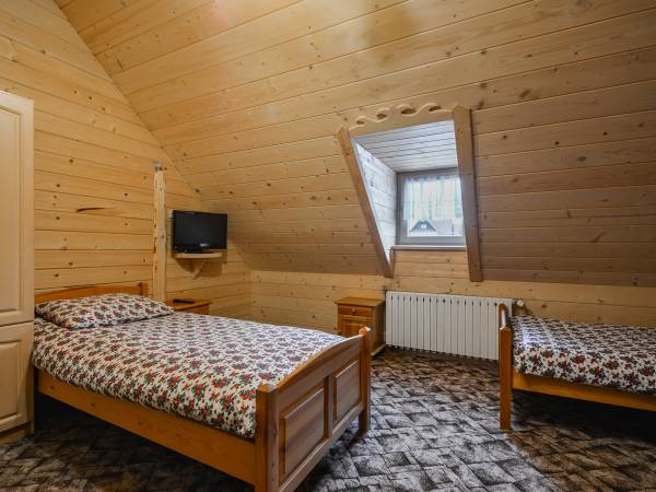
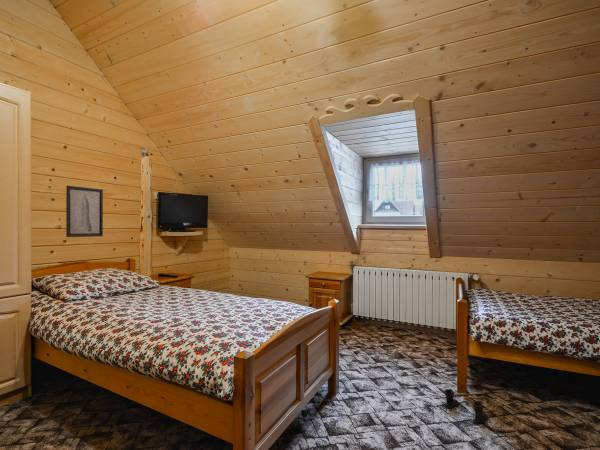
+ boots [443,388,489,424]
+ wall art [65,185,104,238]
